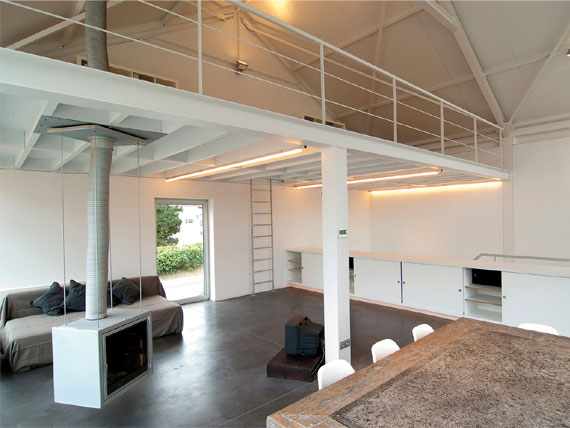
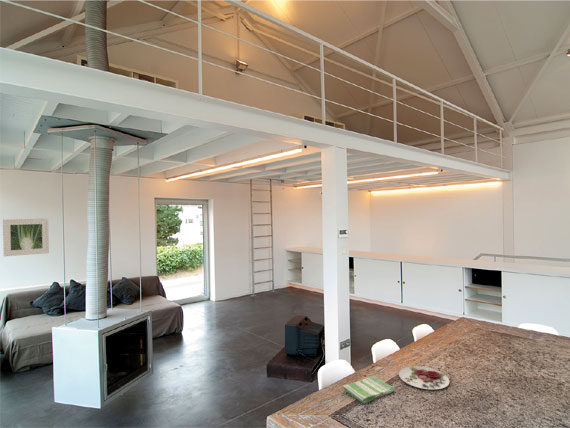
+ dish towel [342,375,396,405]
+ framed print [2,218,50,257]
+ plate [398,365,450,391]
